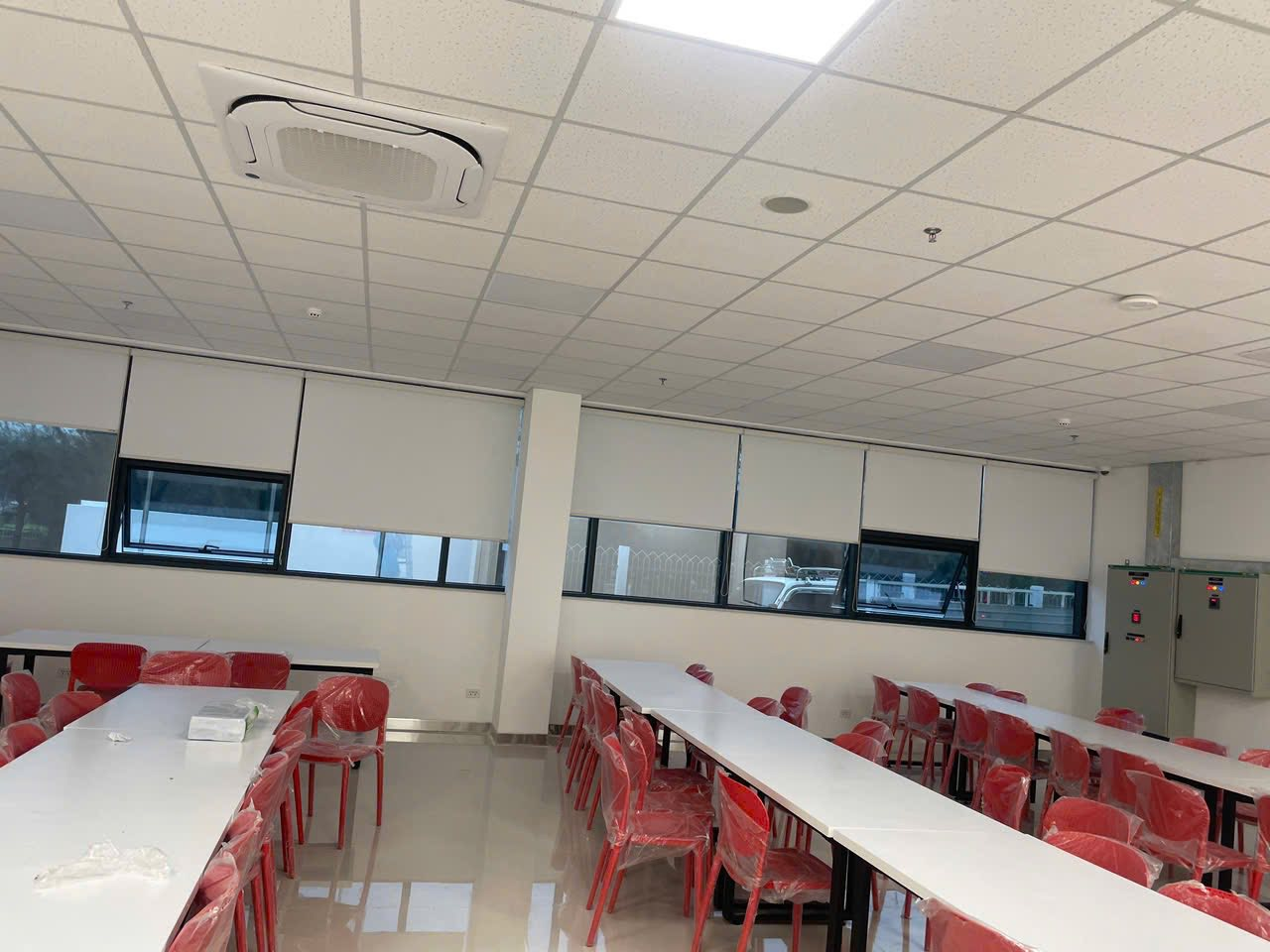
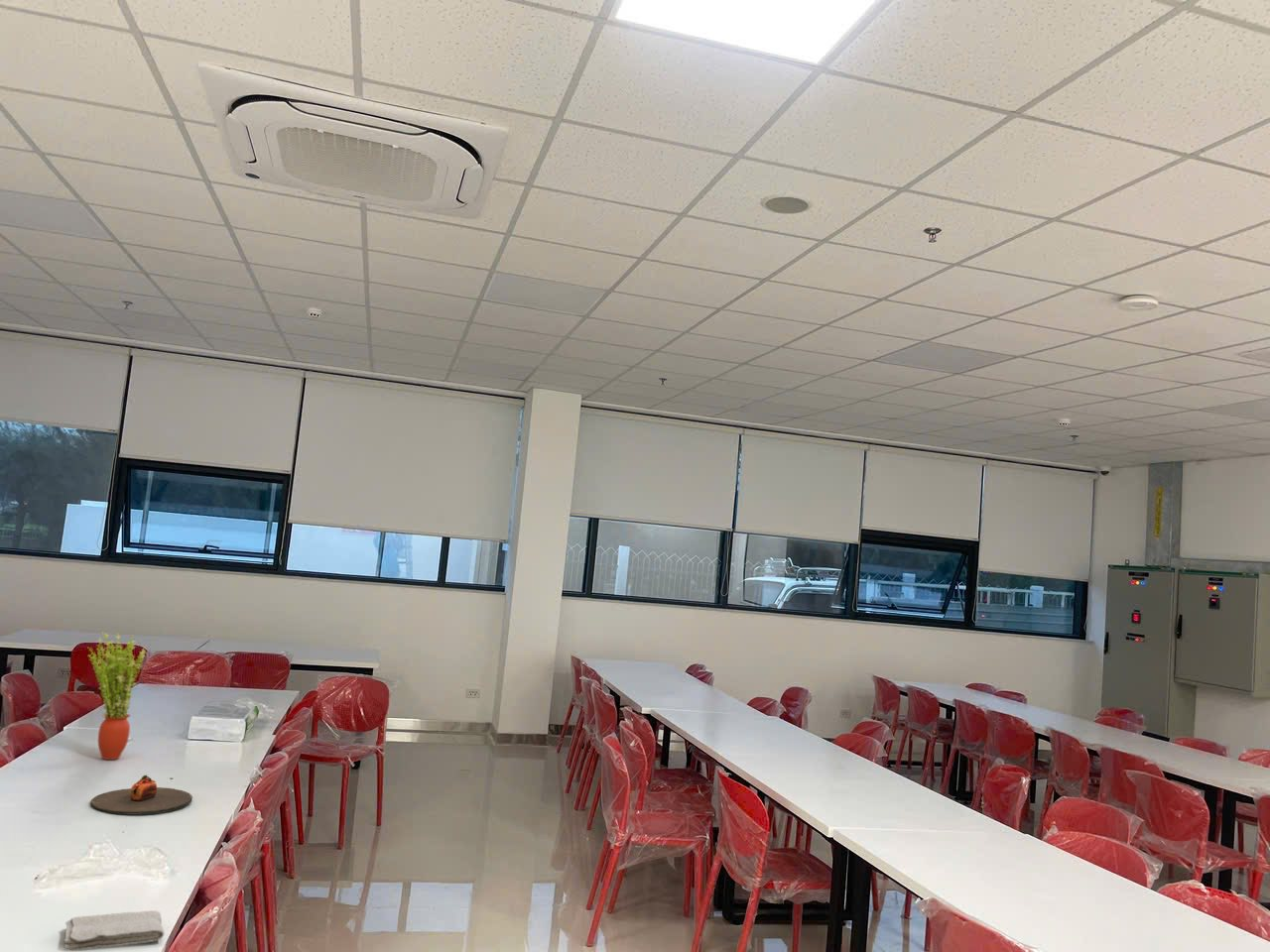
+ washcloth [64,909,165,951]
+ plate [89,773,193,816]
+ potted plant [87,631,148,761]
